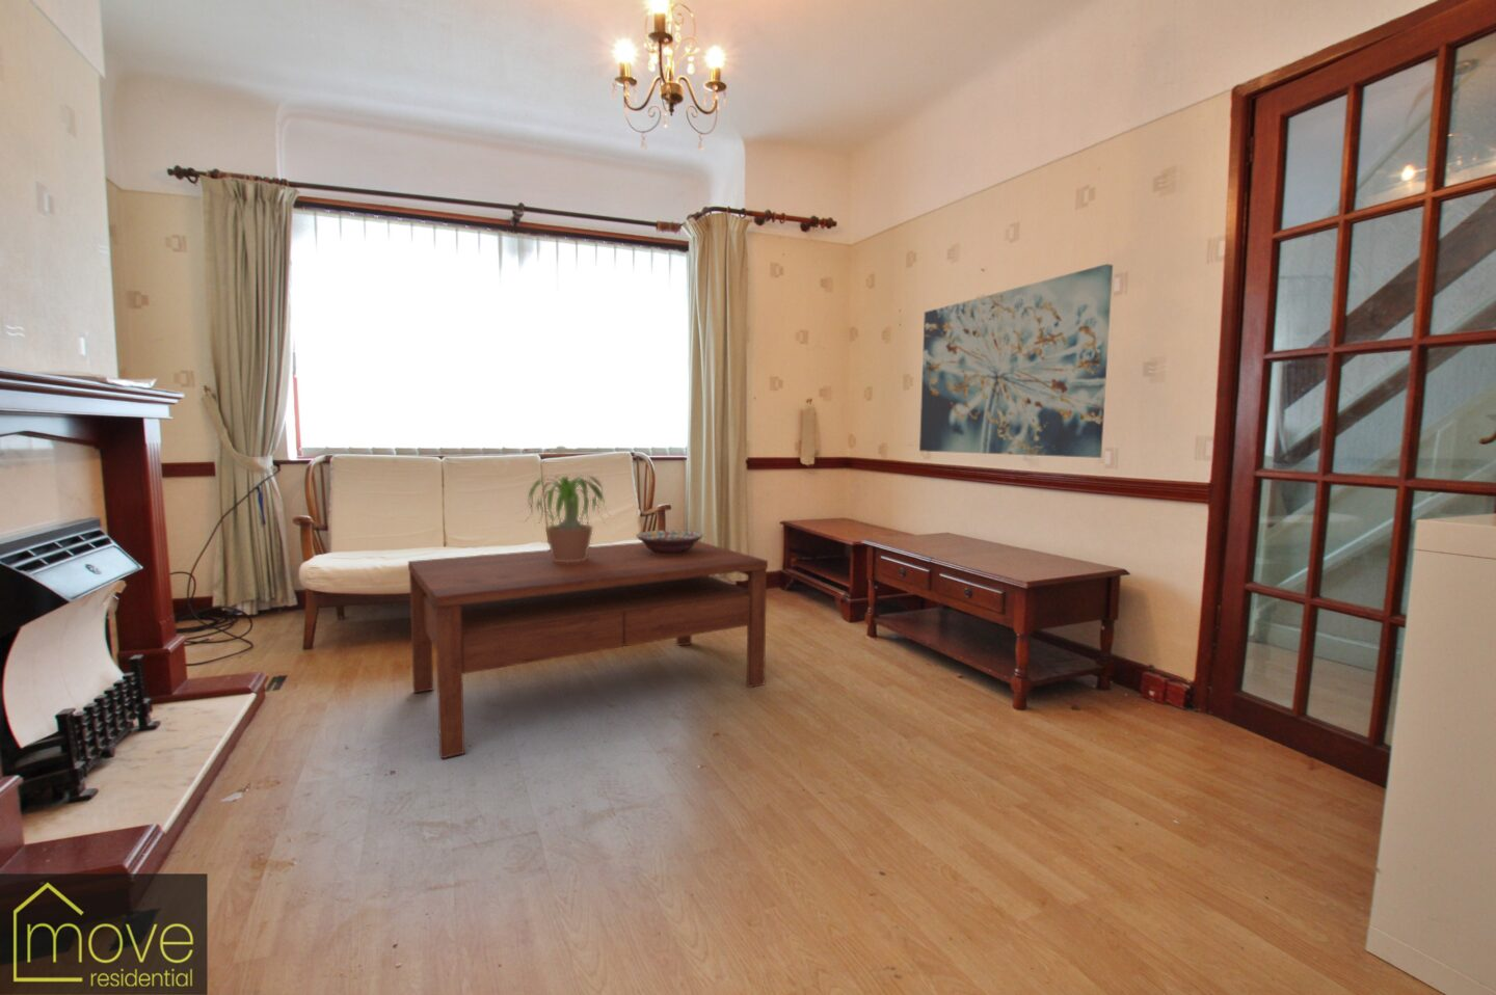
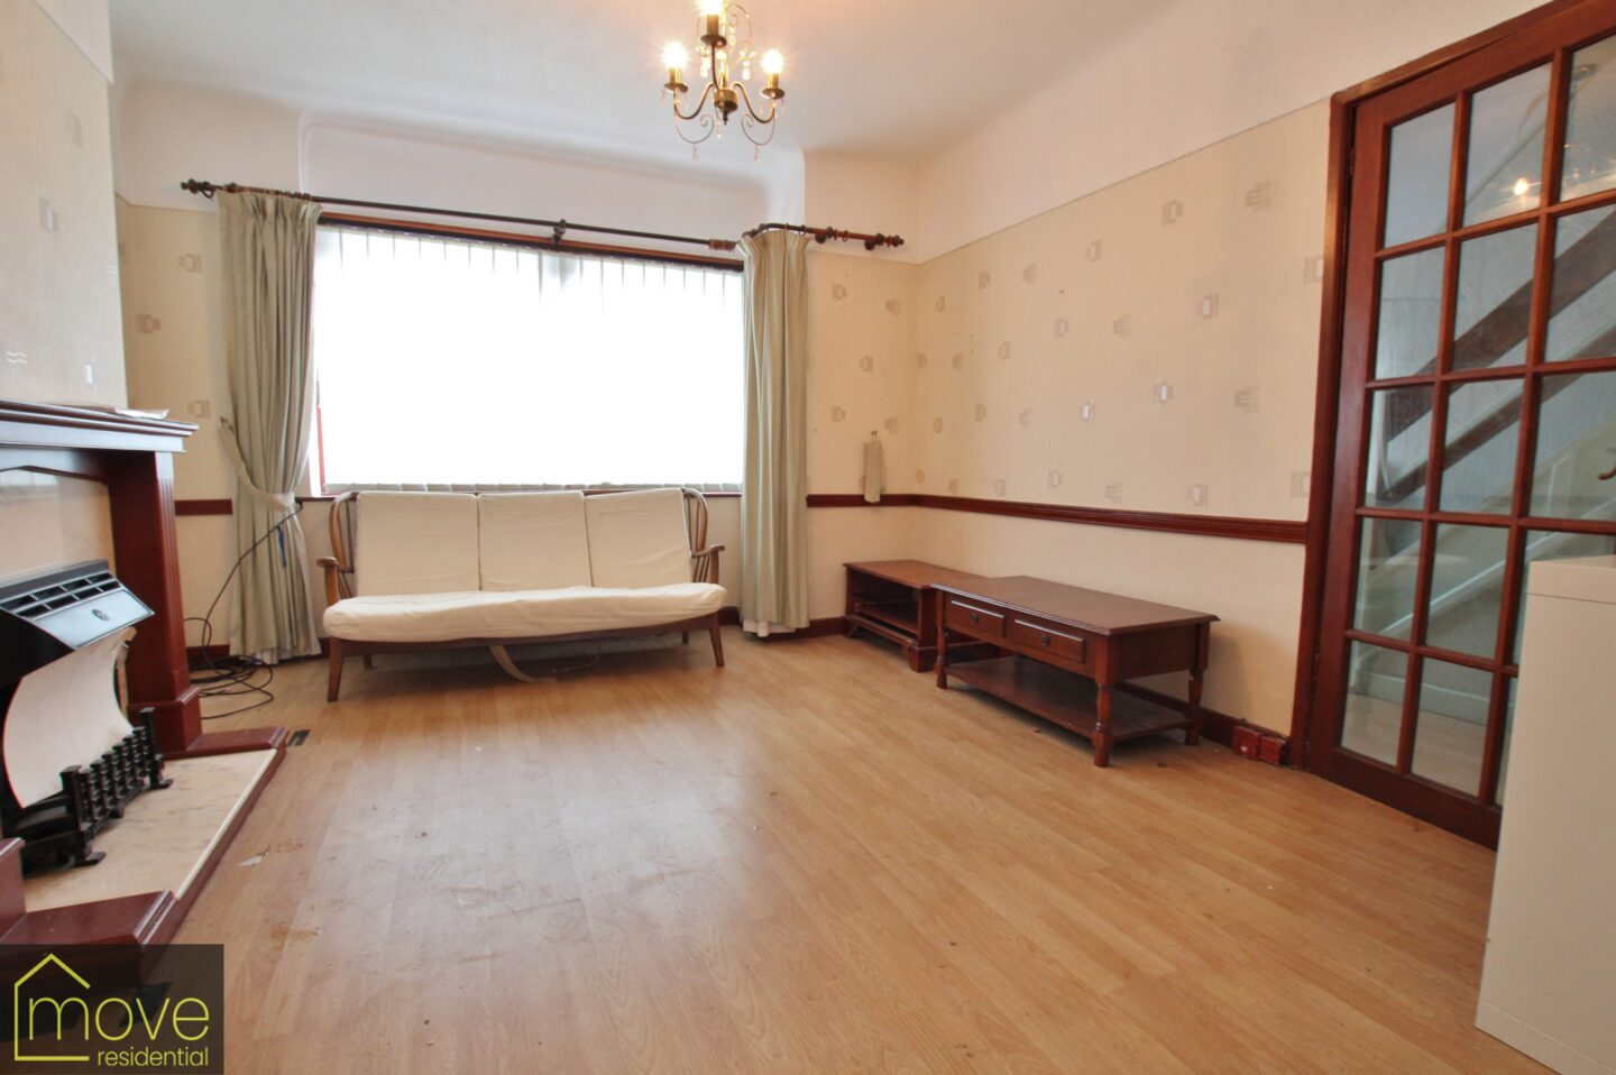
- decorative bowl [635,529,704,554]
- potted plant [516,473,613,563]
- coffee table [408,540,769,760]
- wall art [918,263,1114,459]
